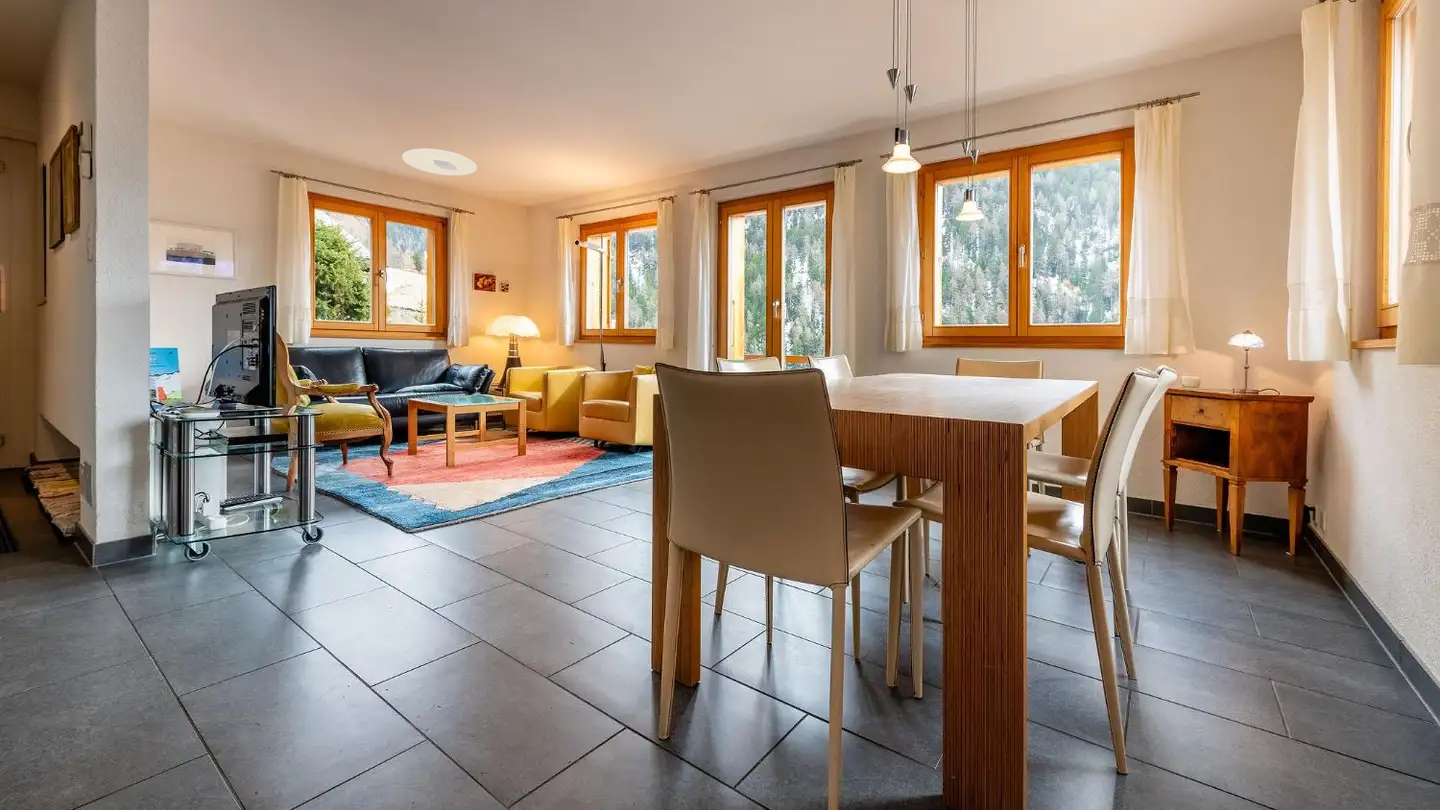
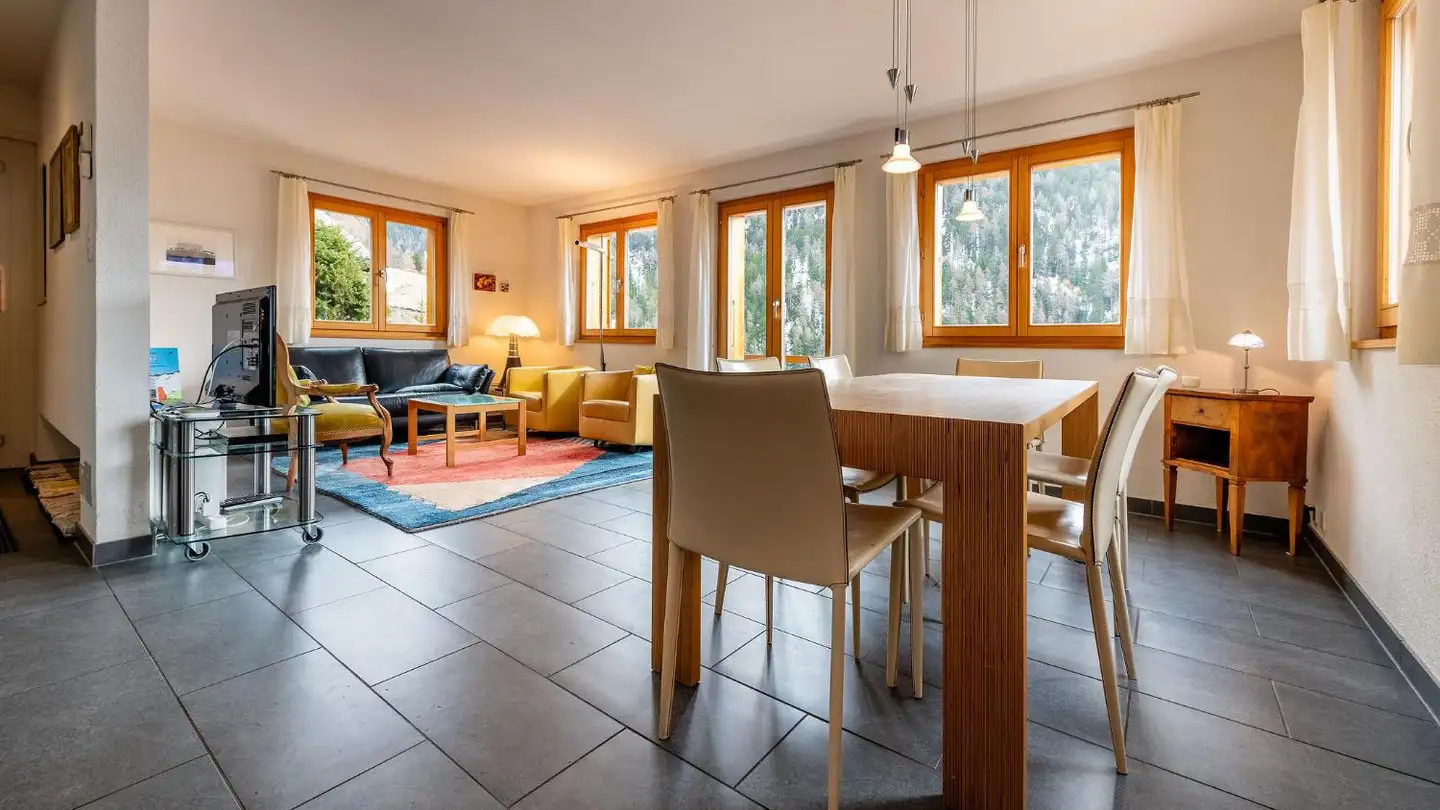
- ceiling light [401,148,478,177]
